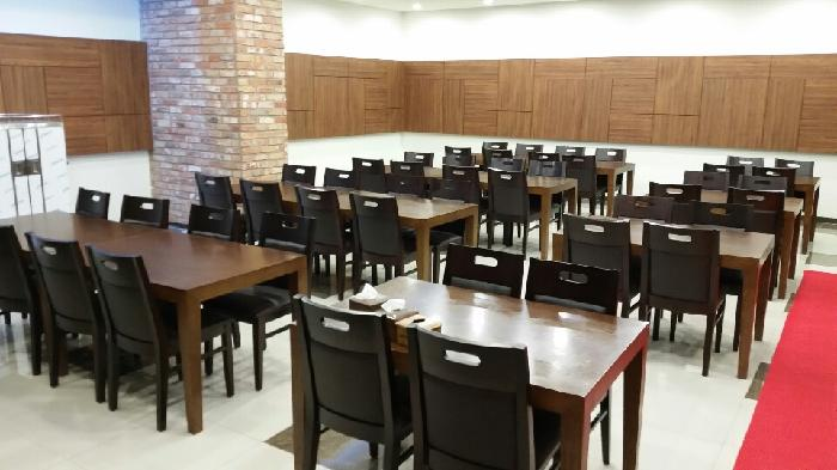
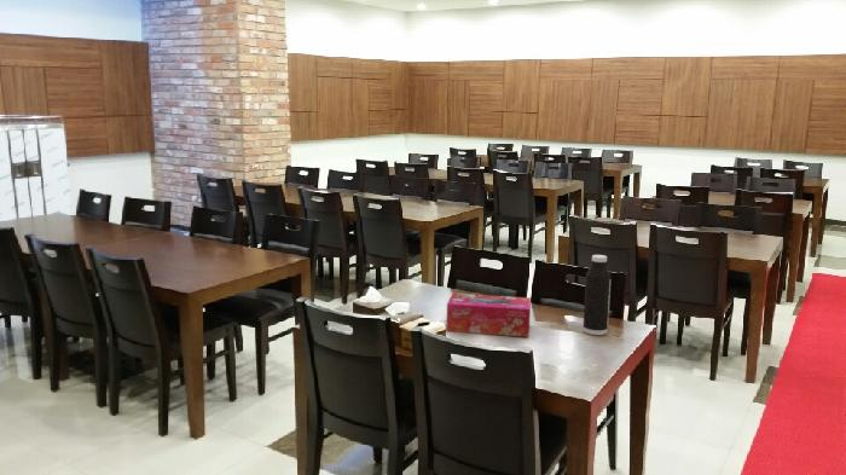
+ tissue box [445,292,532,338]
+ water bottle [583,254,612,336]
